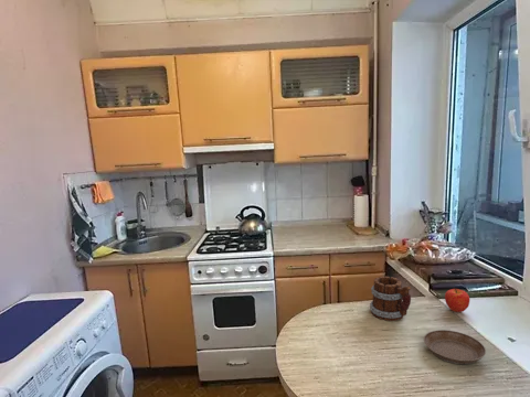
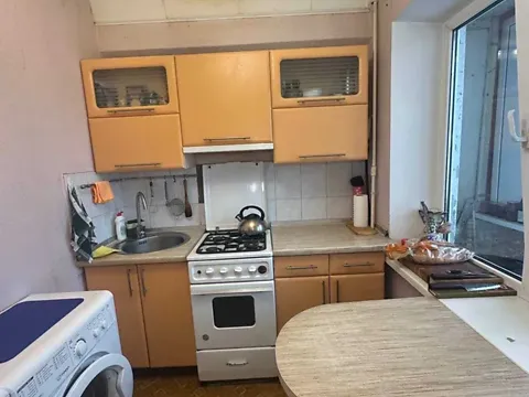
- fruit [444,287,470,313]
- mug [369,276,412,322]
- saucer [423,329,487,365]
